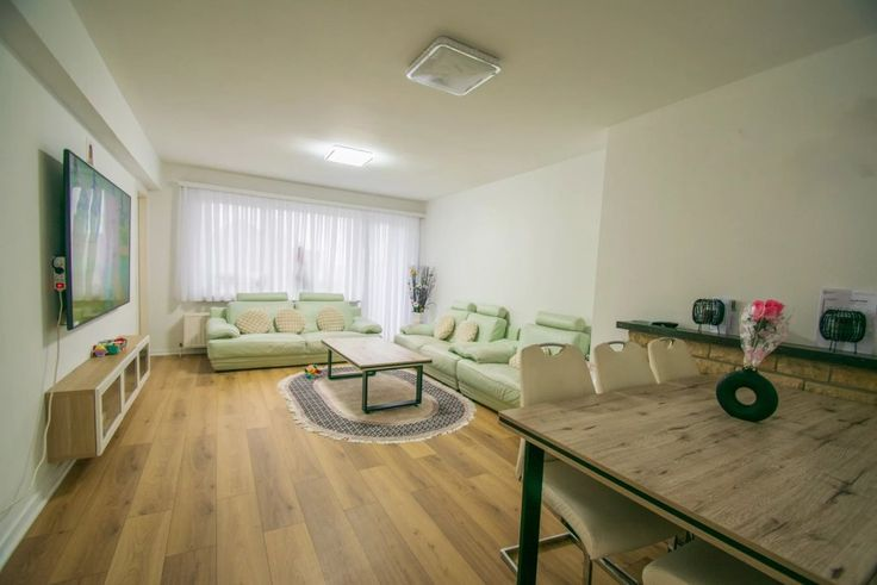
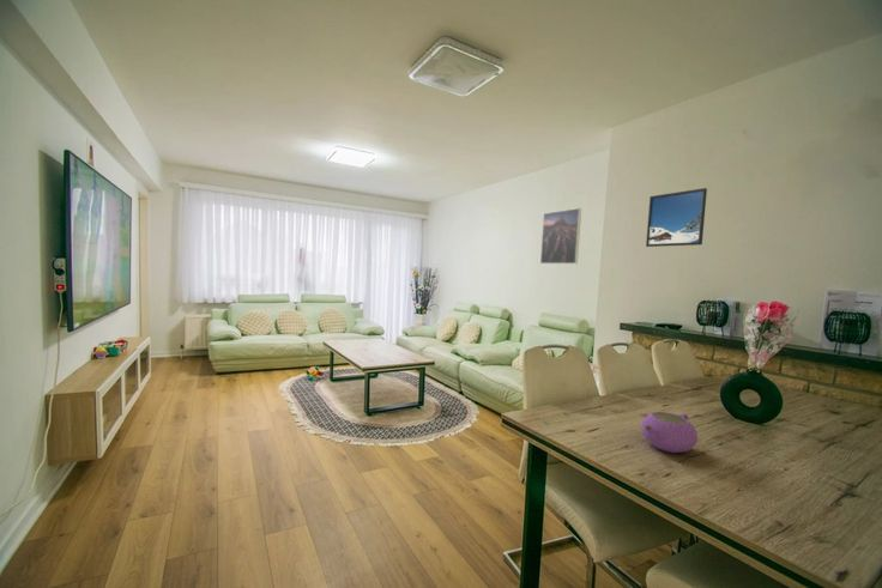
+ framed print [539,207,582,265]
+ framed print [645,187,708,248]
+ teapot [640,411,699,454]
